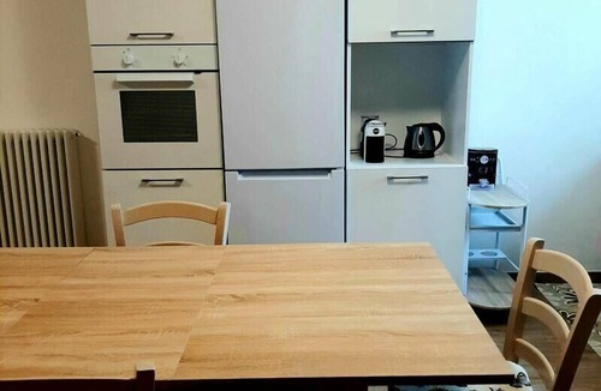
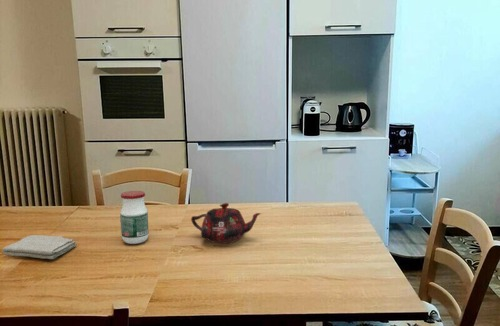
+ washcloth [1,234,77,260]
+ jar [119,190,150,245]
+ teapot [190,202,262,244]
